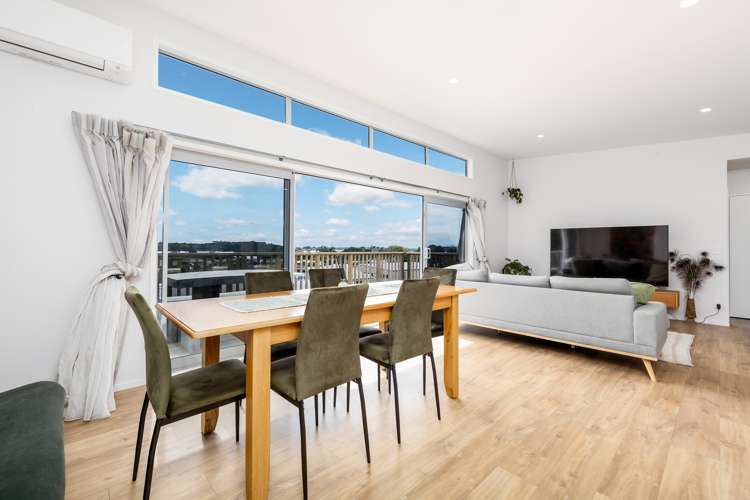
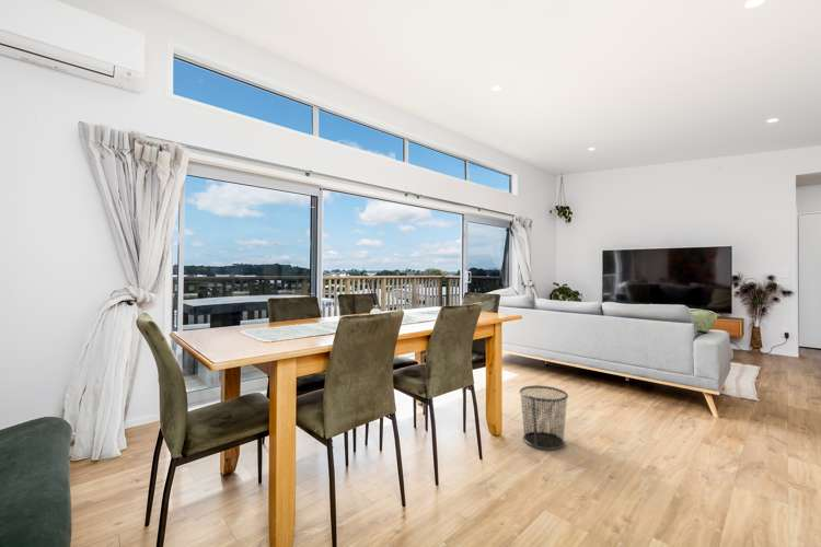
+ waste bin [519,385,569,451]
